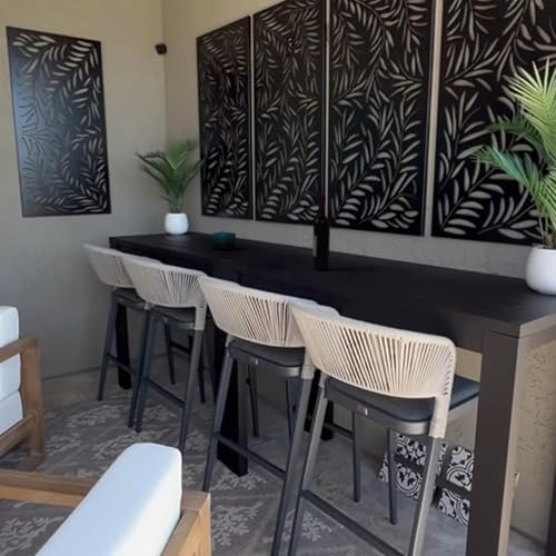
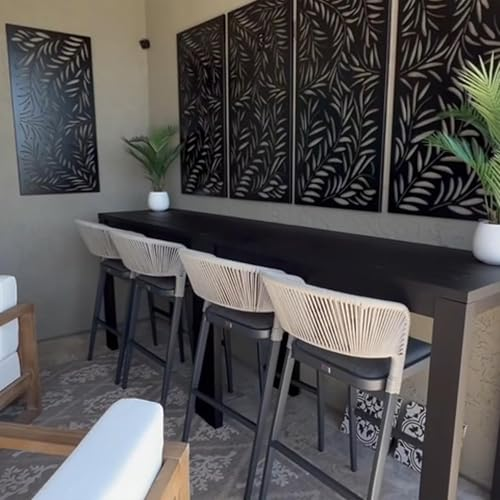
- candle [211,230,237,251]
- wine bottle [311,193,331,271]
